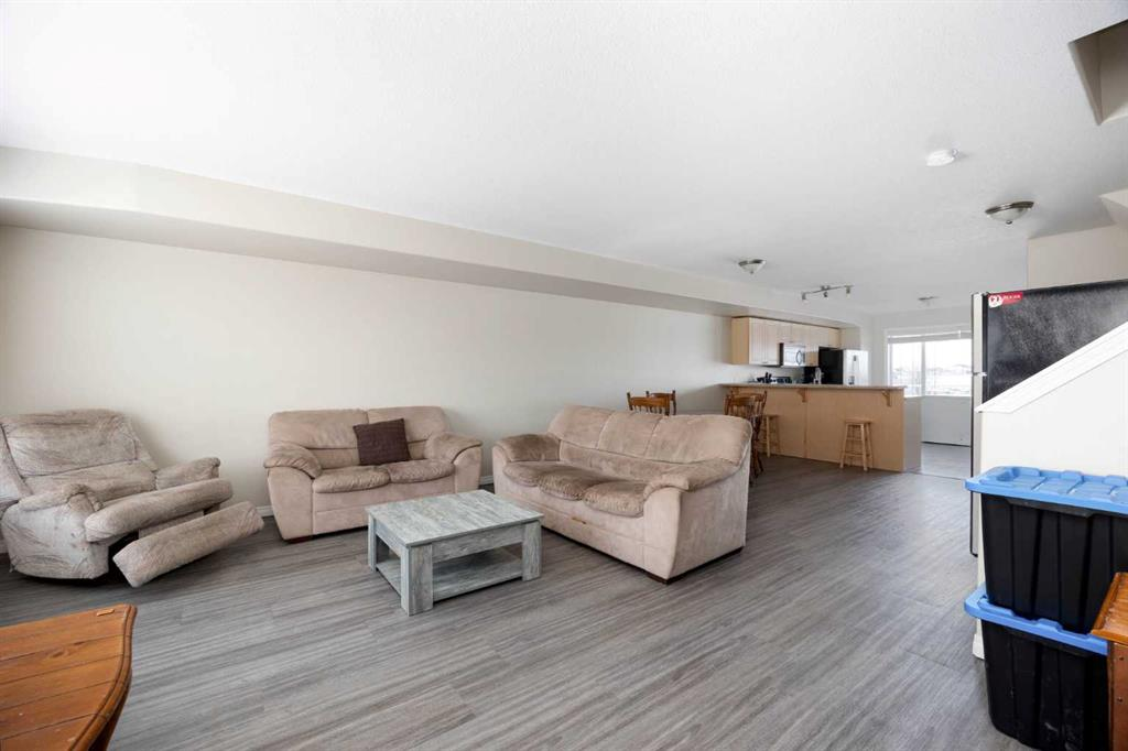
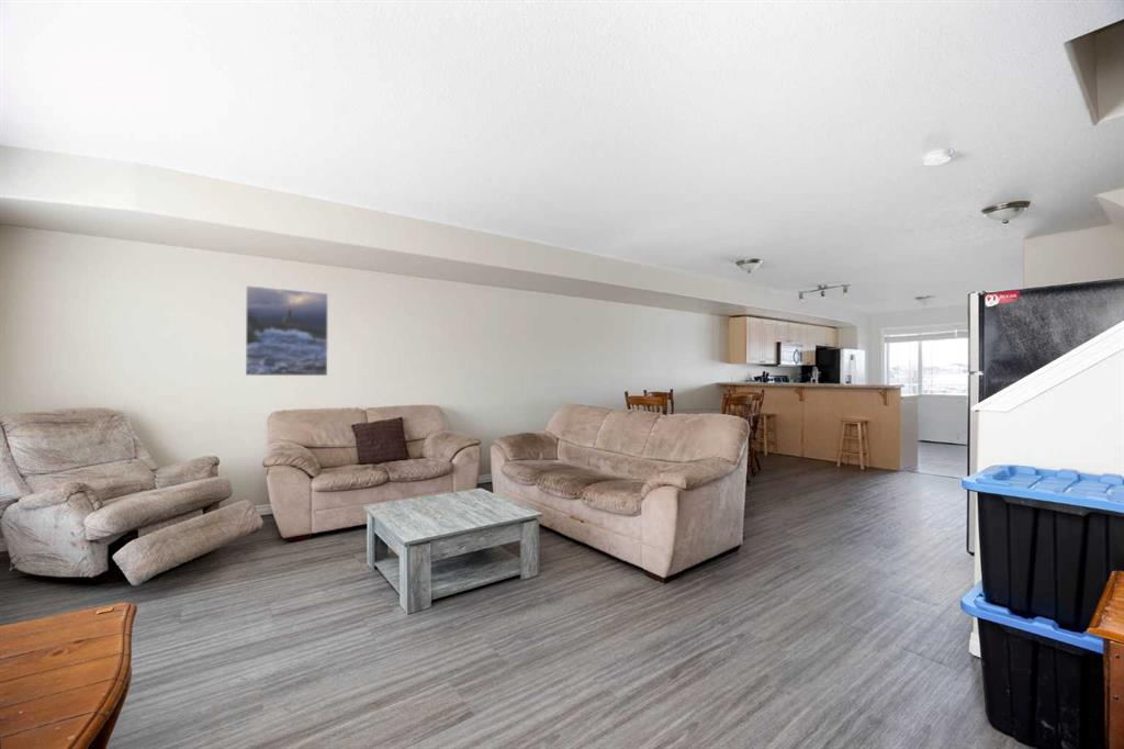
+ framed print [245,284,329,377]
